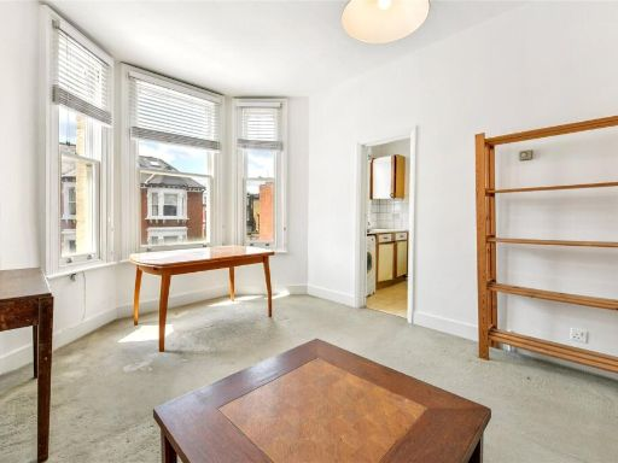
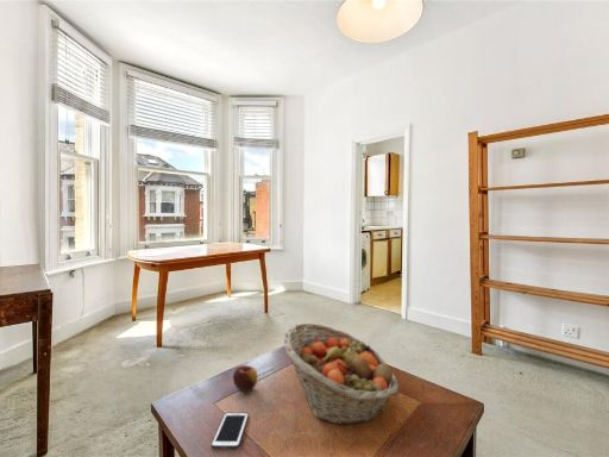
+ apple [232,364,259,393]
+ cell phone [211,412,250,450]
+ fruit basket [283,323,400,426]
